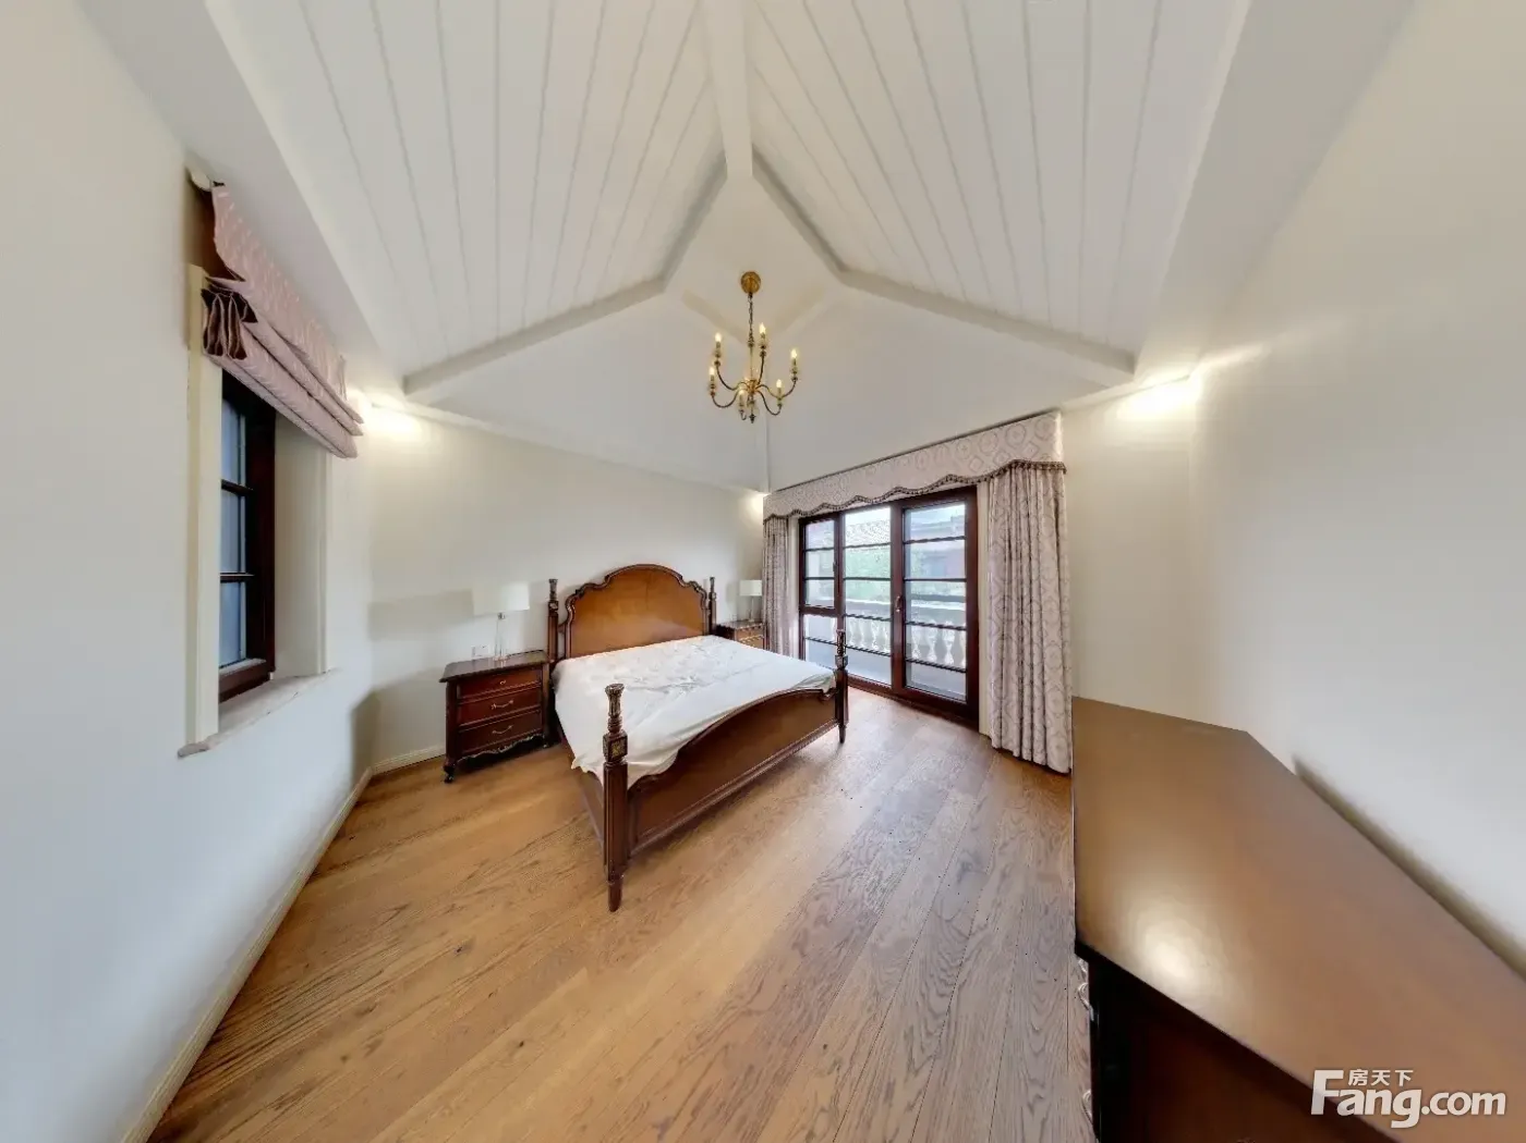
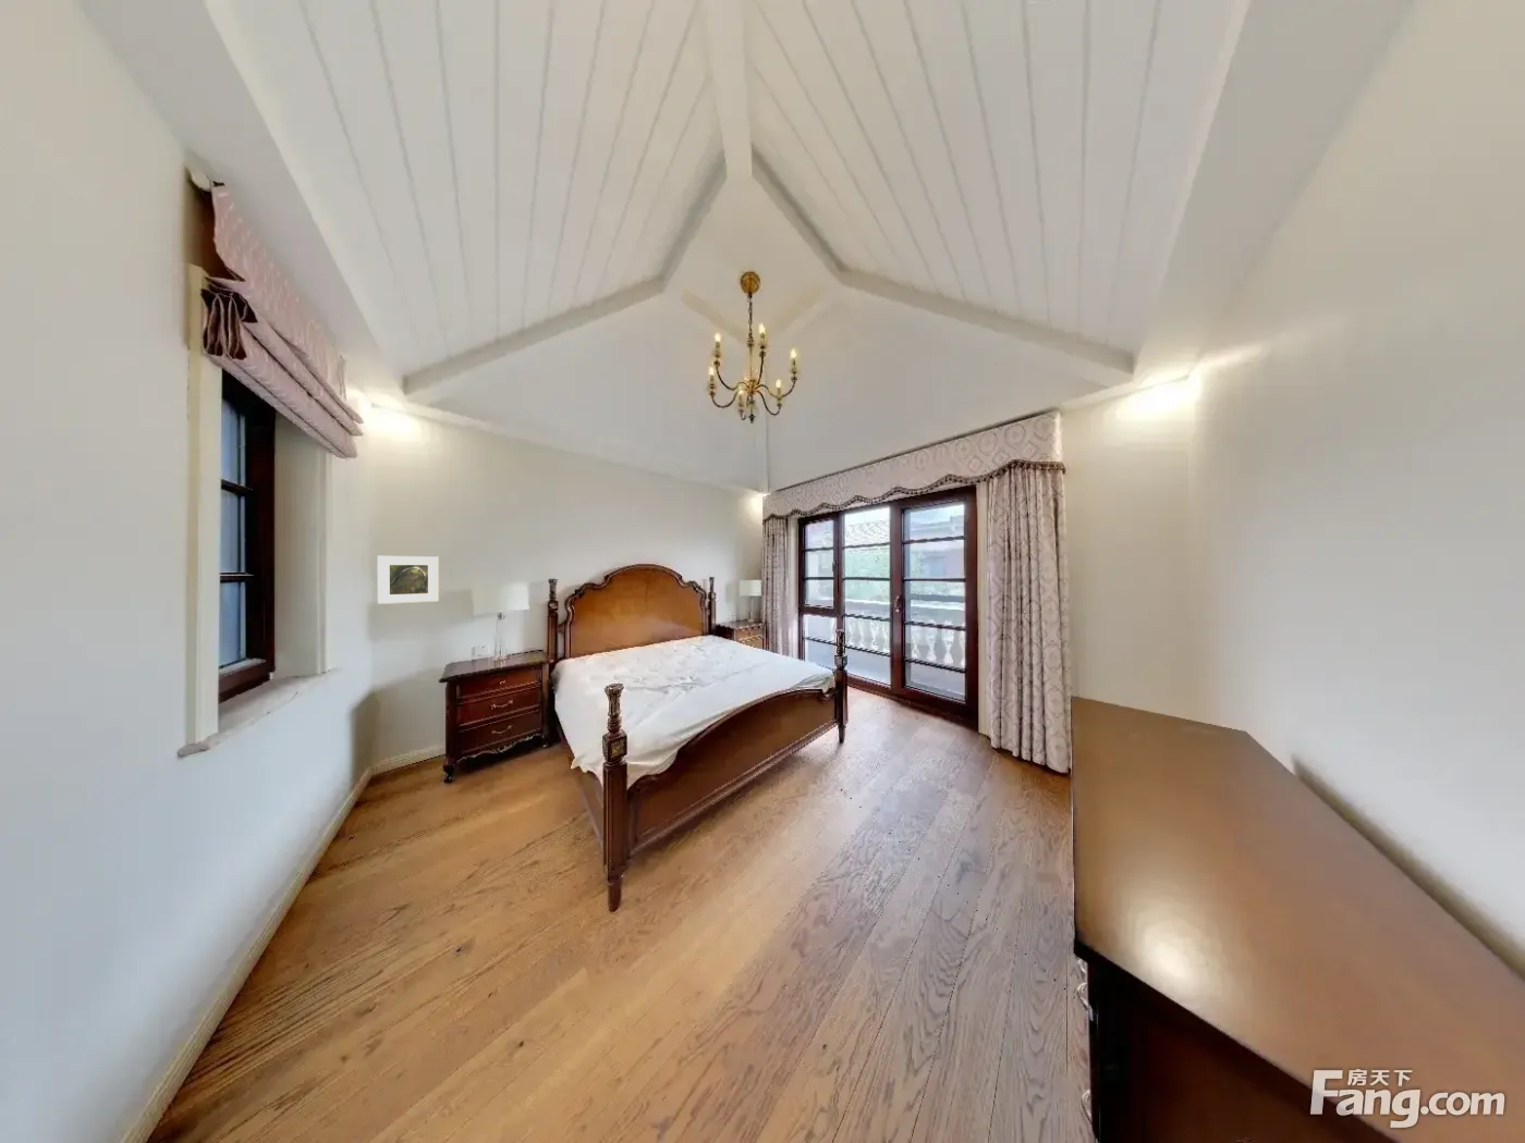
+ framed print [377,555,439,605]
